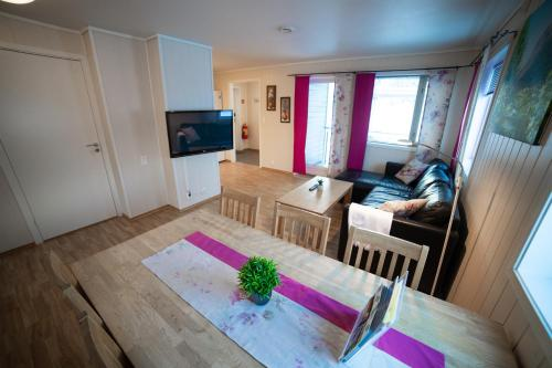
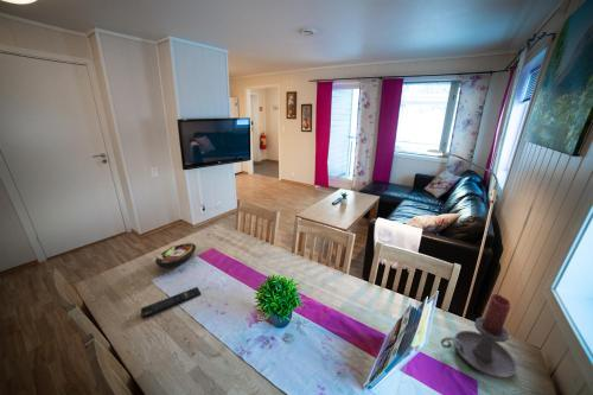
+ remote control [140,286,202,319]
+ candle holder [440,293,518,380]
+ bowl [154,242,197,269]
